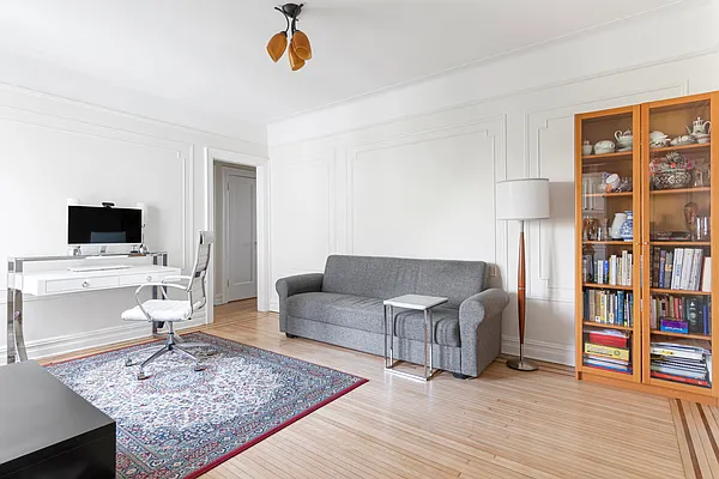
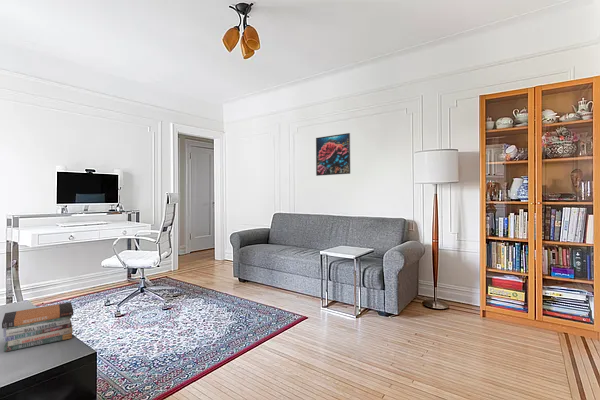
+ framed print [315,132,351,177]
+ book stack [1,301,74,353]
